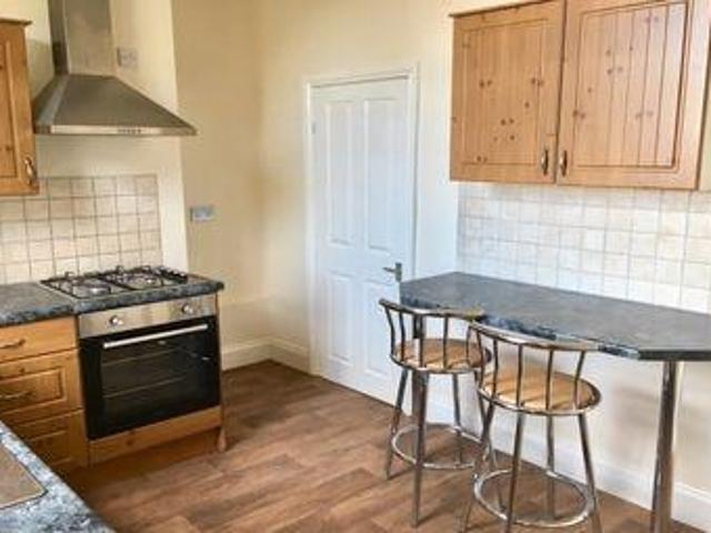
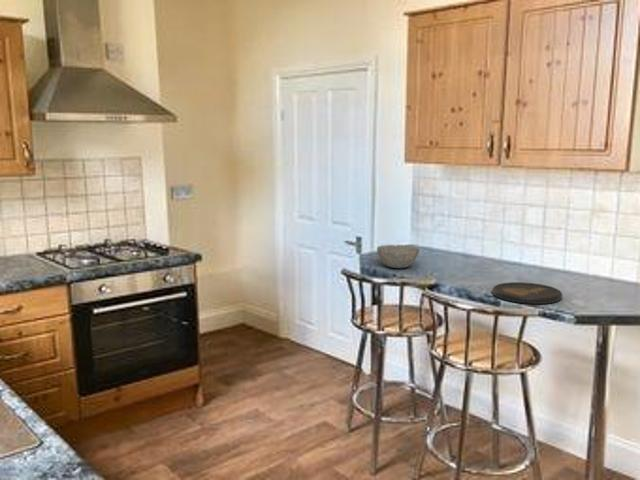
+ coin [492,281,563,305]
+ bowl [376,244,420,269]
